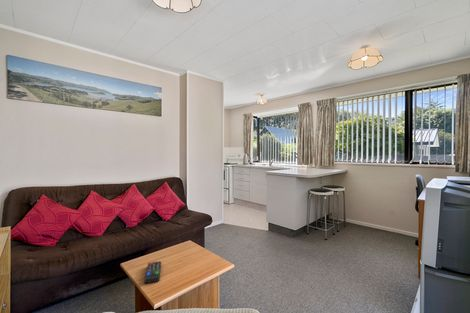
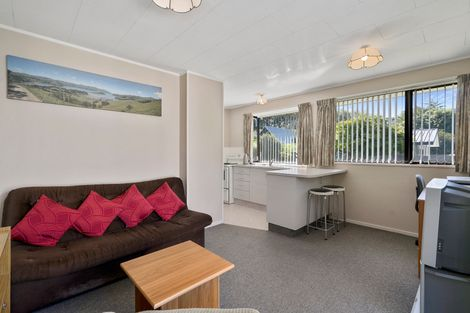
- remote control [143,260,162,284]
